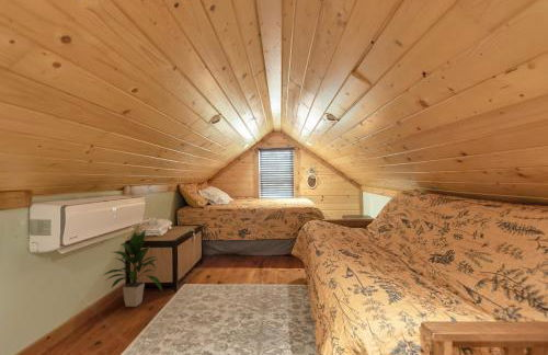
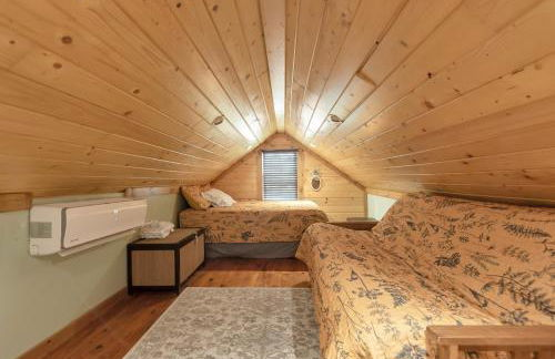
- indoor plant [101,229,163,308]
